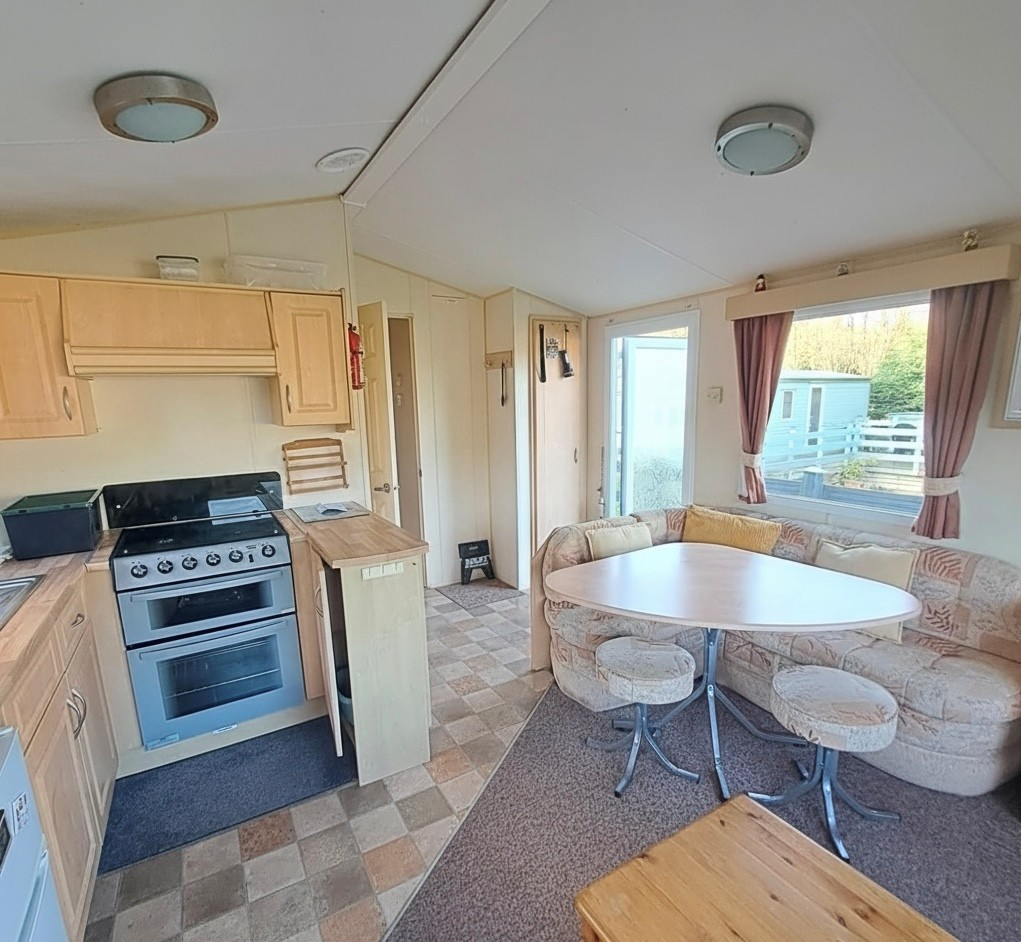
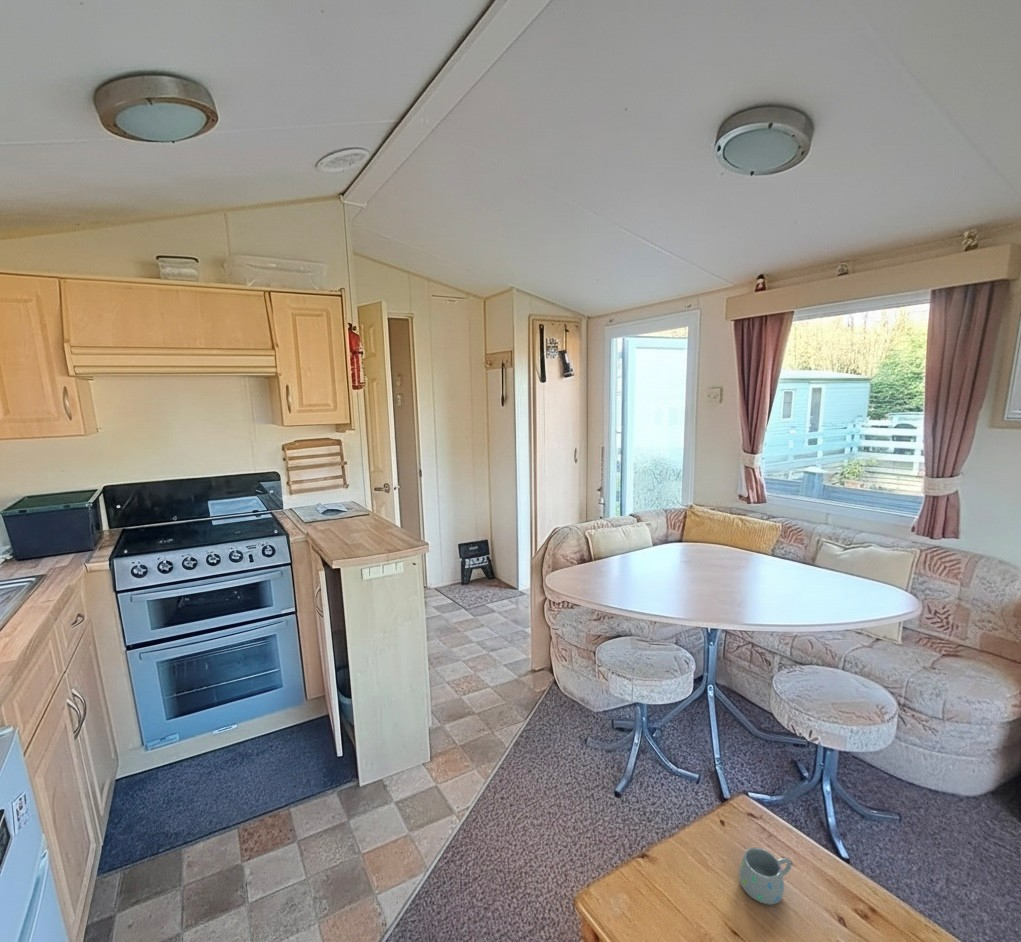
+ mug [738,846,792,905]
